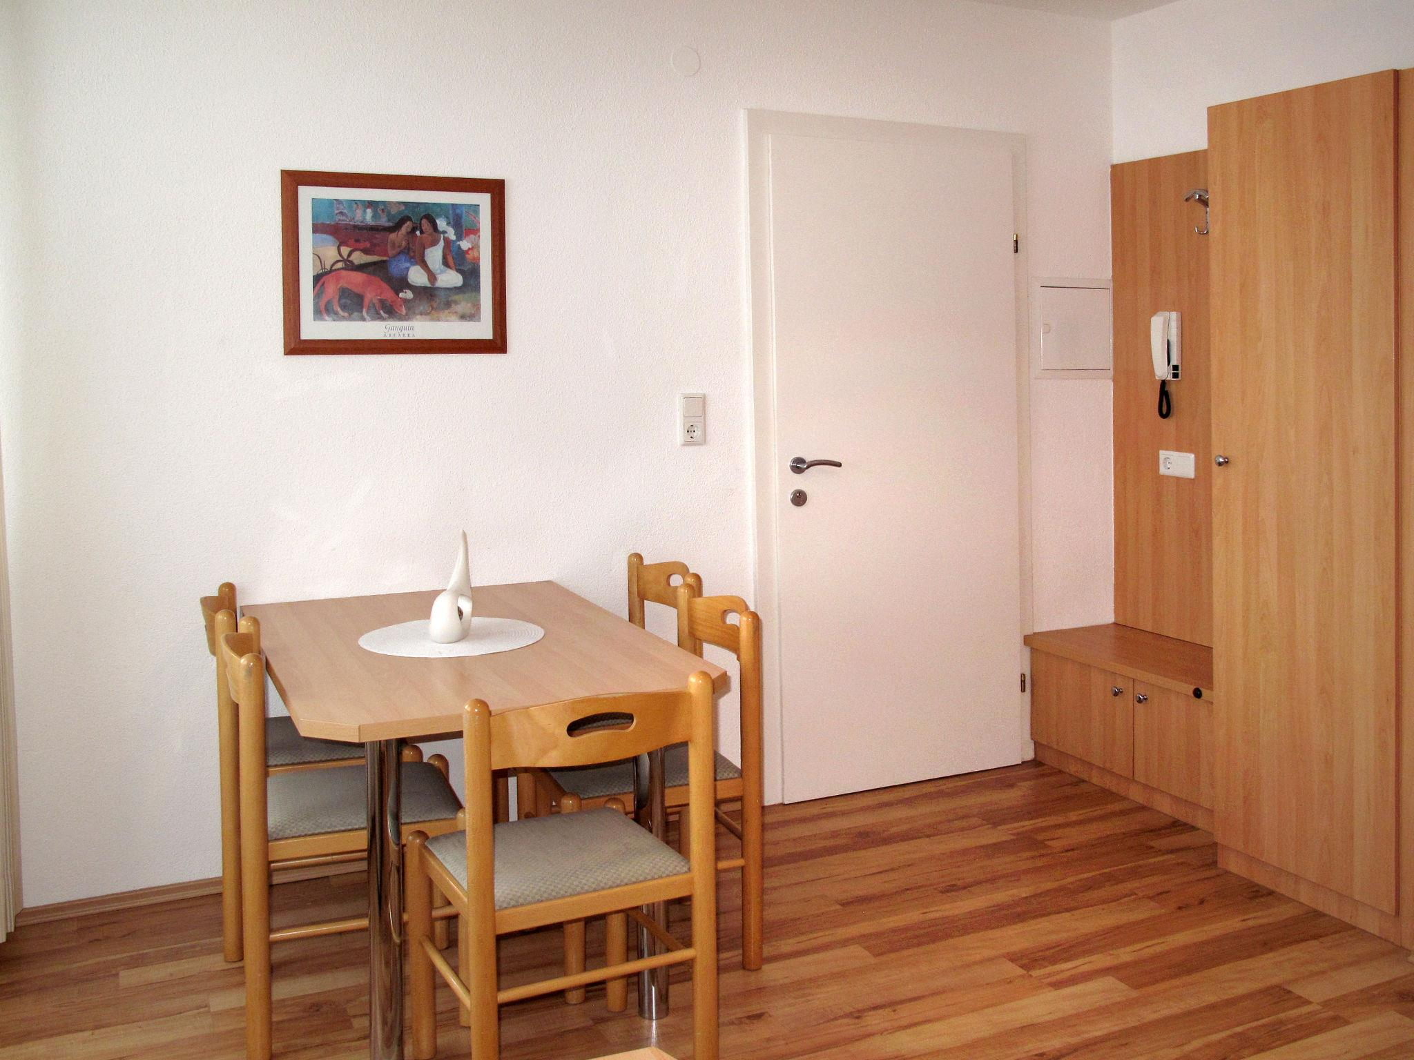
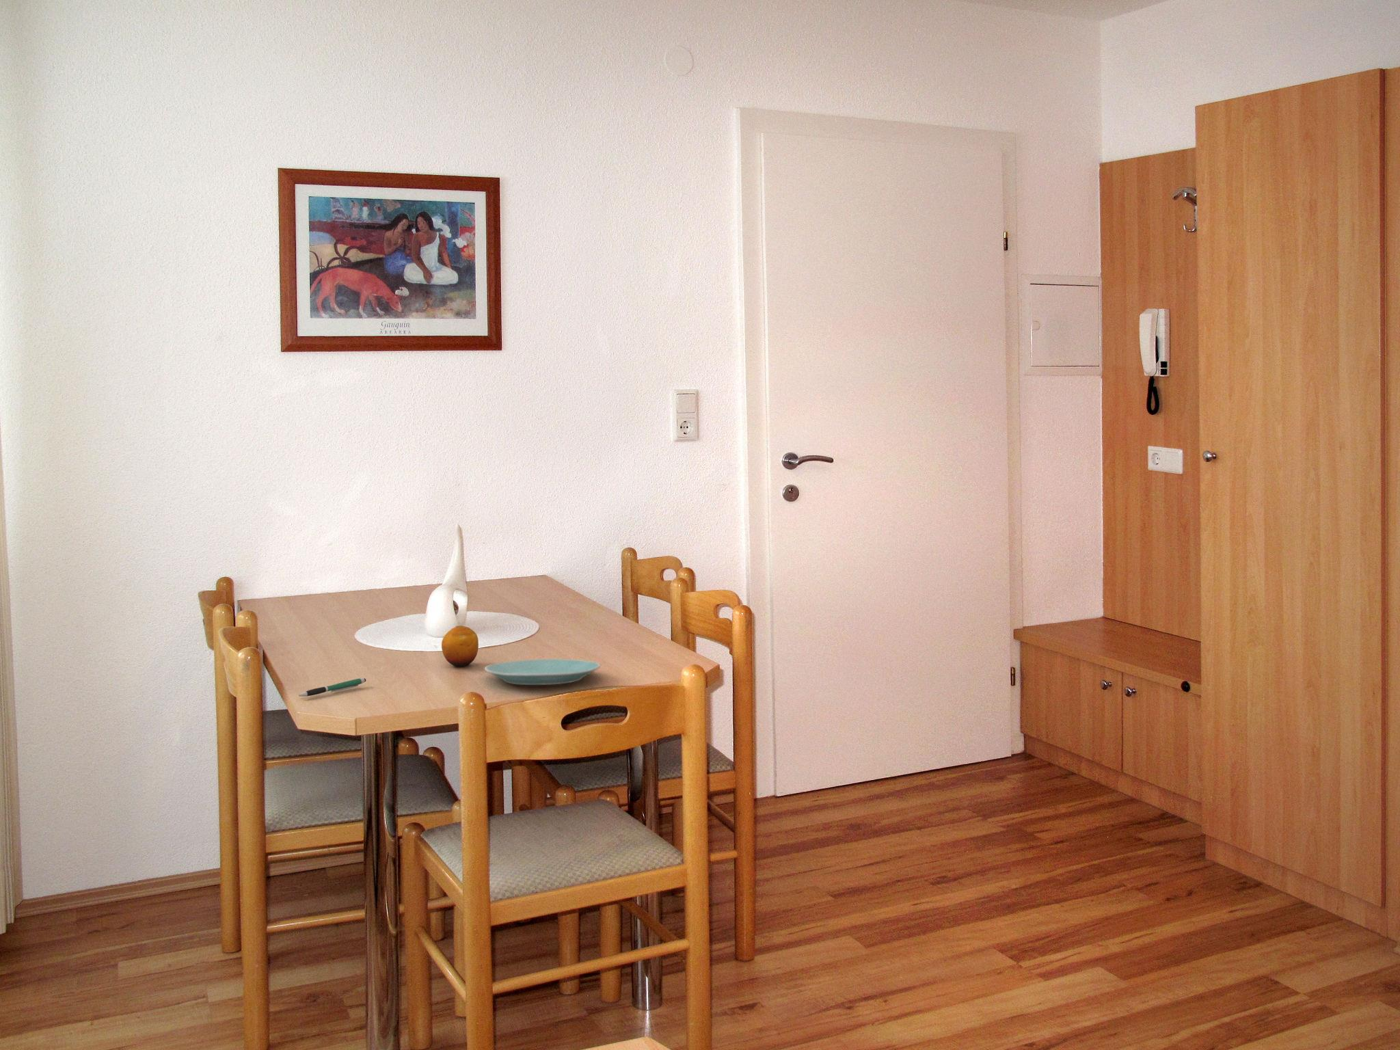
+ pen [298,677,366,697]
+ plate [484,658,602,686]
+ fruit [441,624,480,667]
